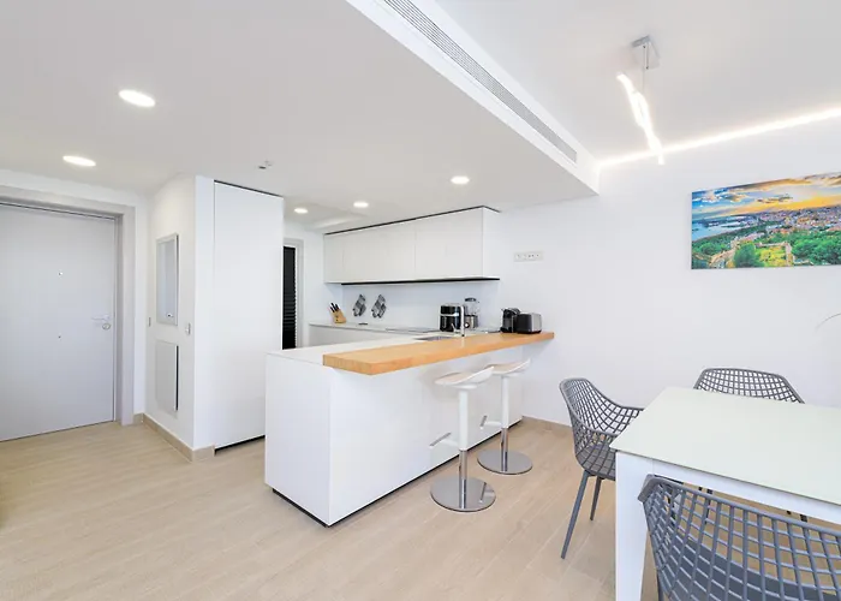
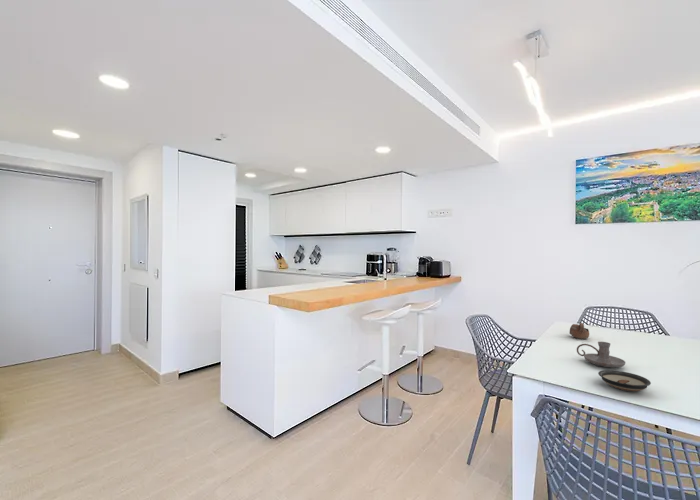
+ saucer [597,369,652,392]
+ cup [569,322,590,340]
+ candle holder [576,341,627,368]
